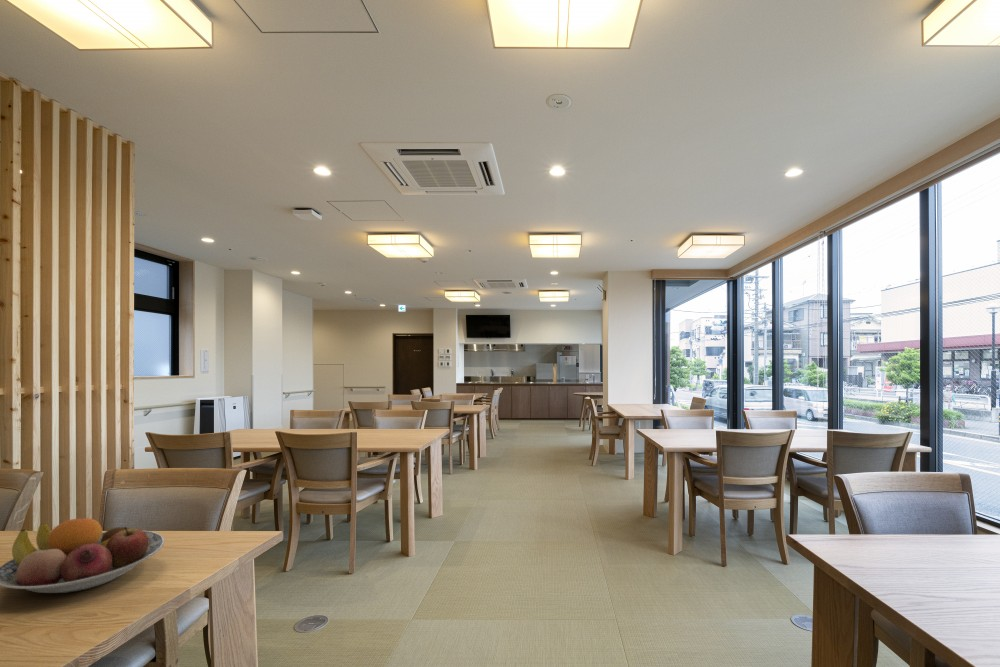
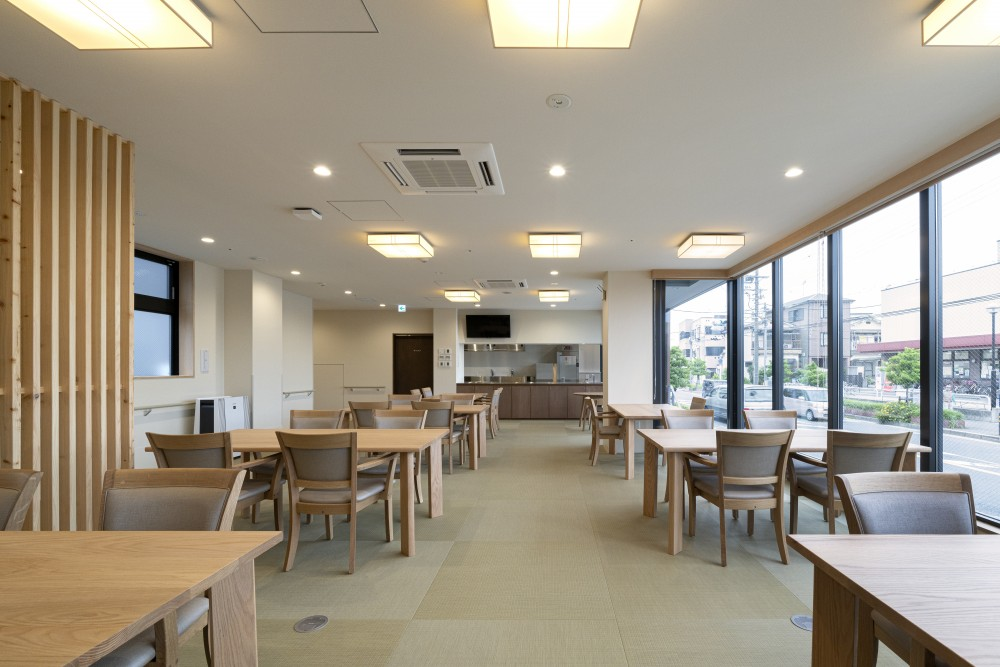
- fruit bowl [0,517,165,594]
